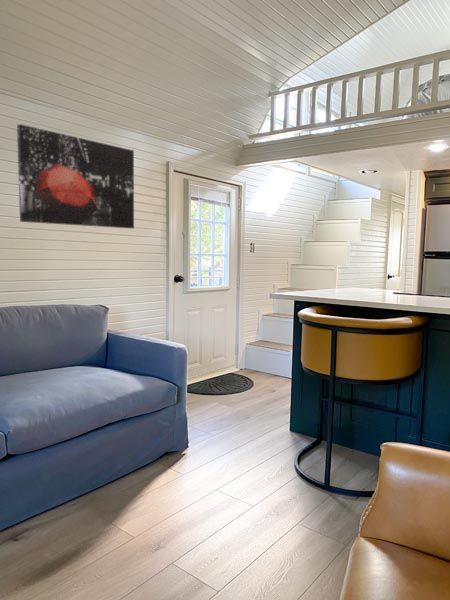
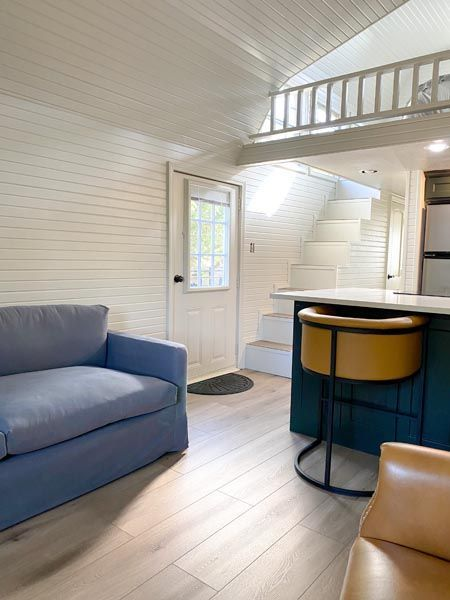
- wall art [16,123,135,229]
